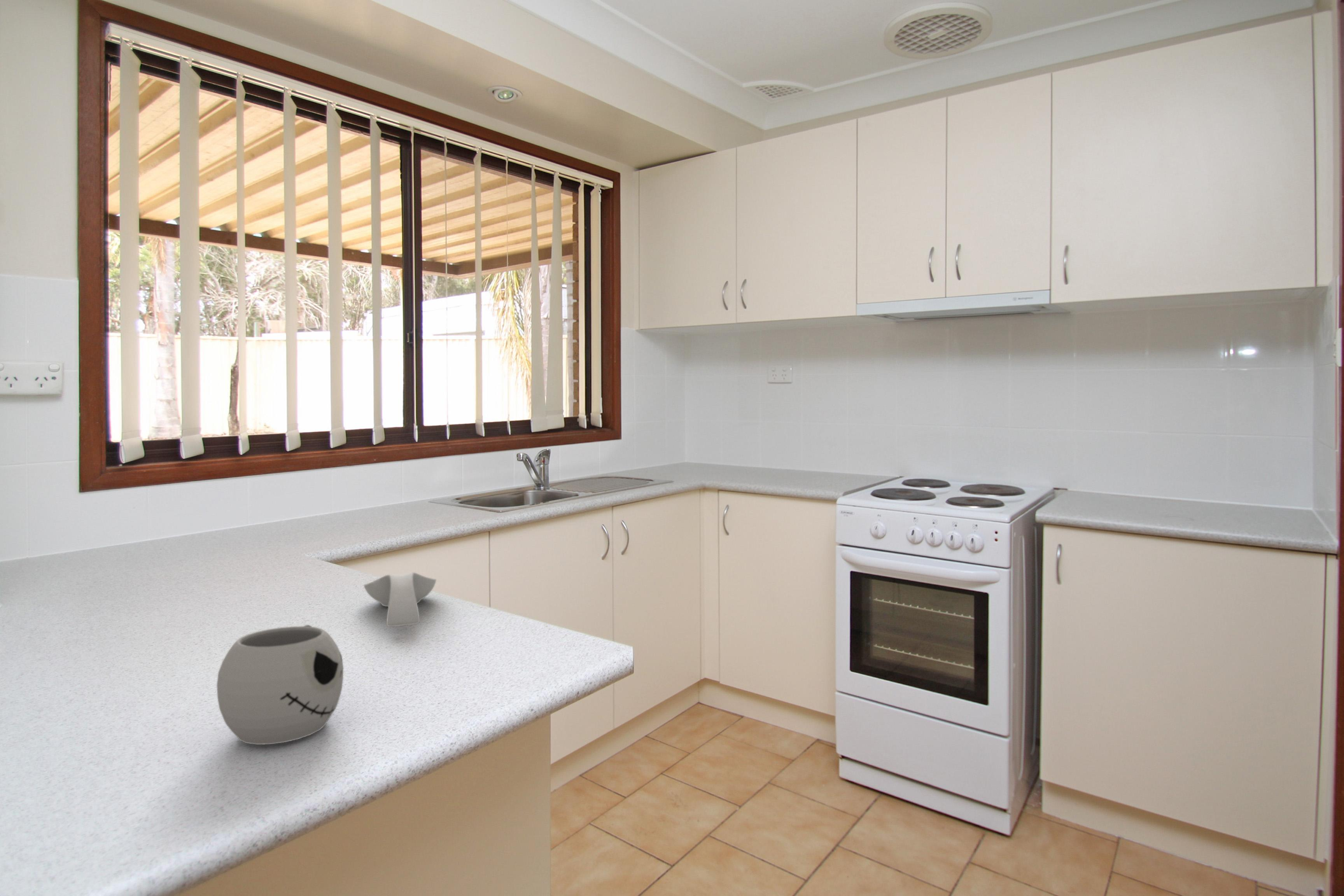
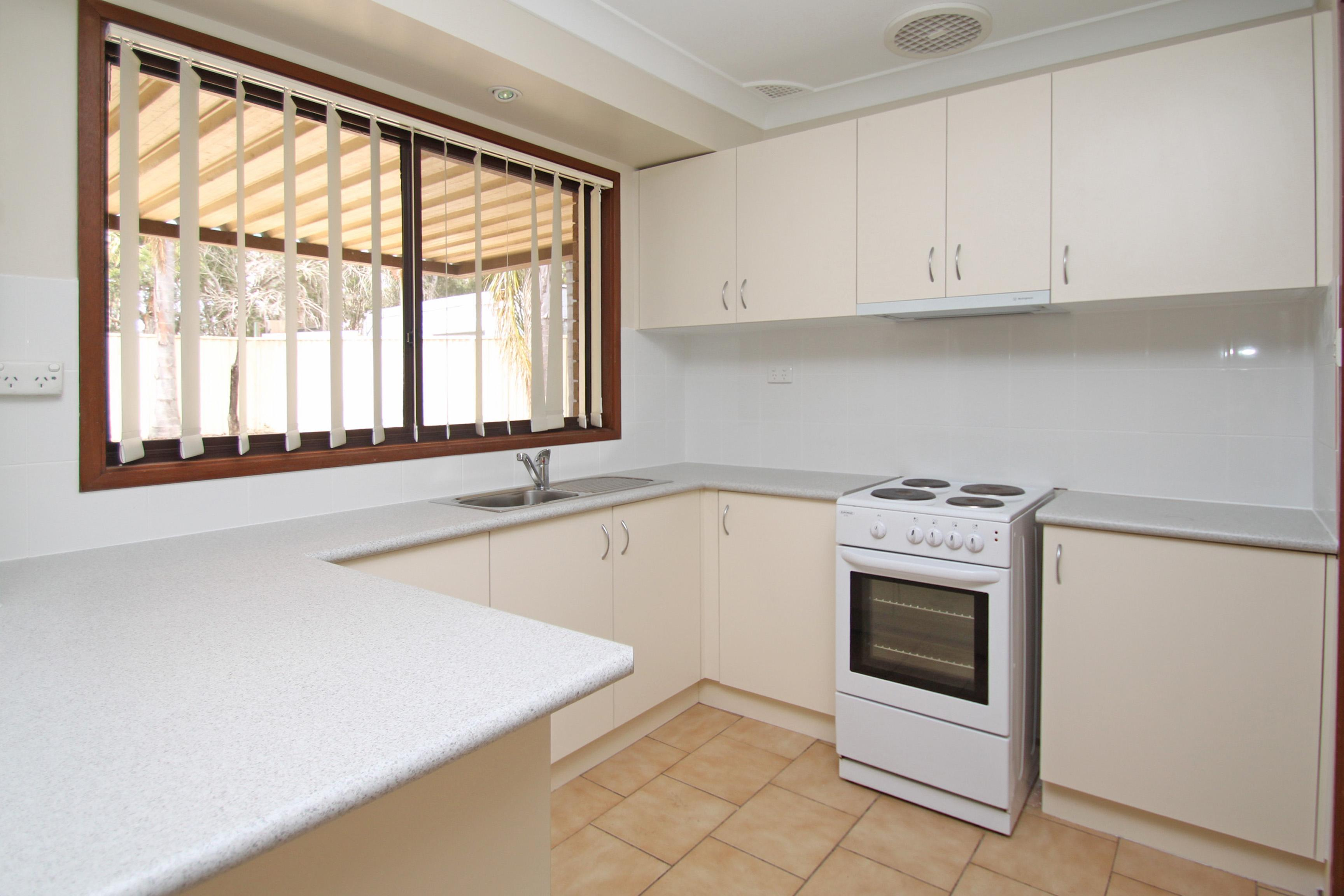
- spoon rest [364,572,436,627]
- mug [216,625,344,745]
